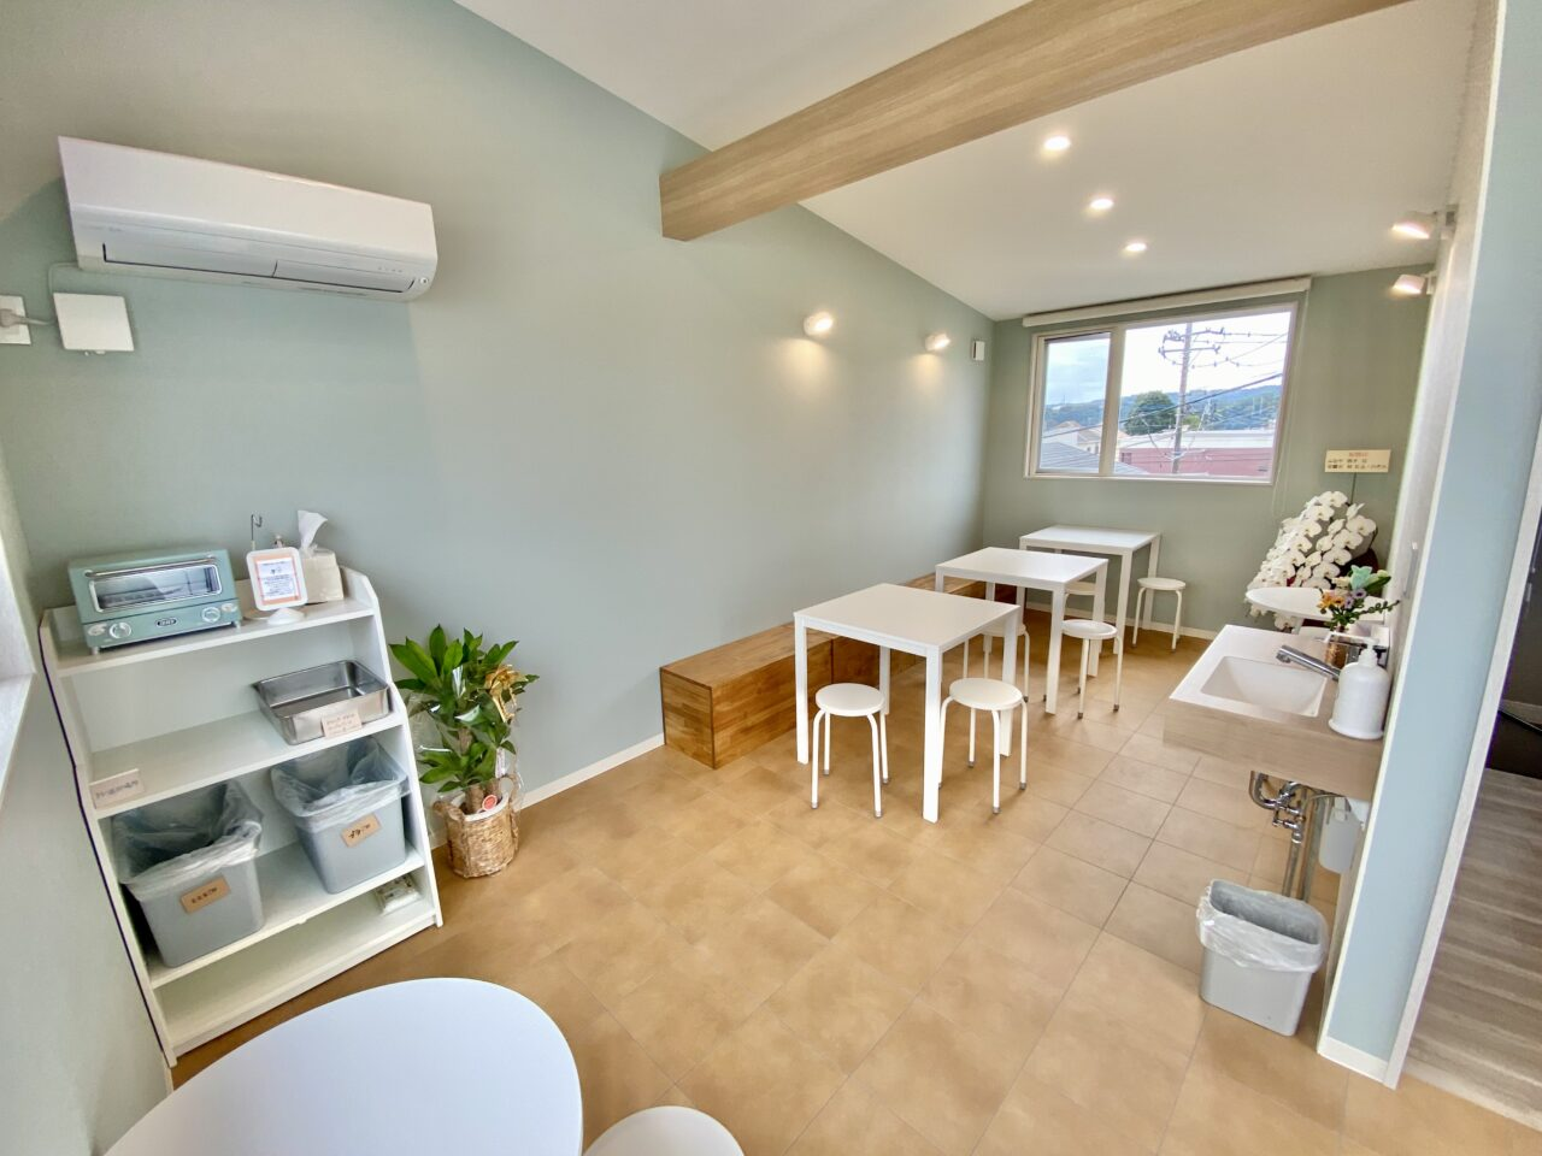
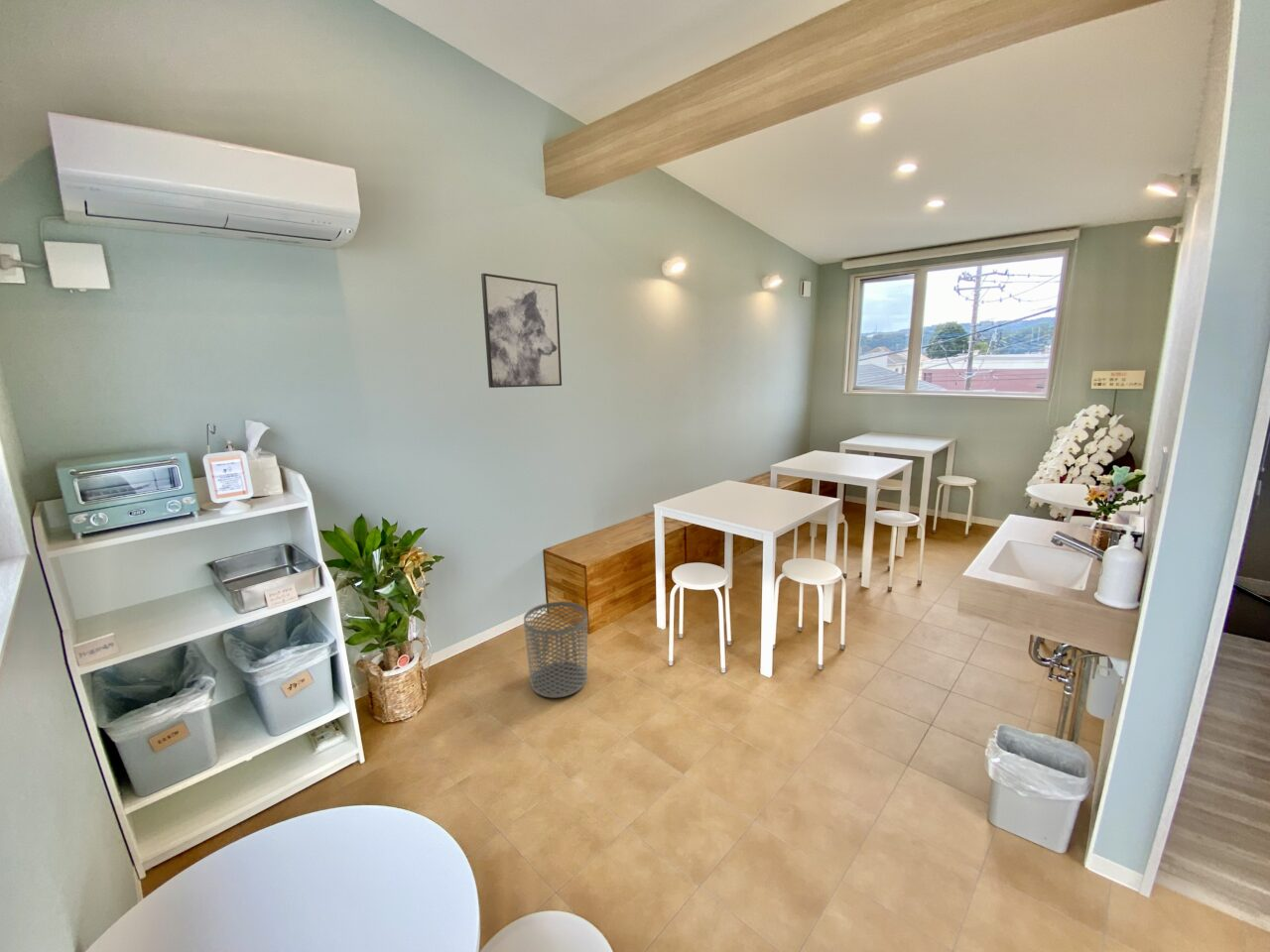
+ wall art [480,273,563,389]
+ waste bin [523,601,588,699]
